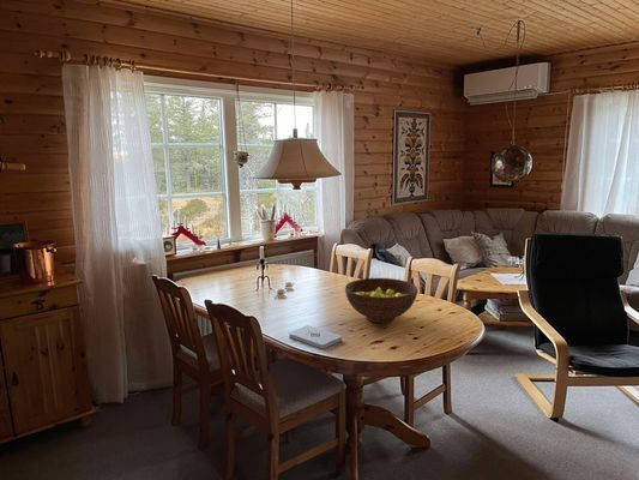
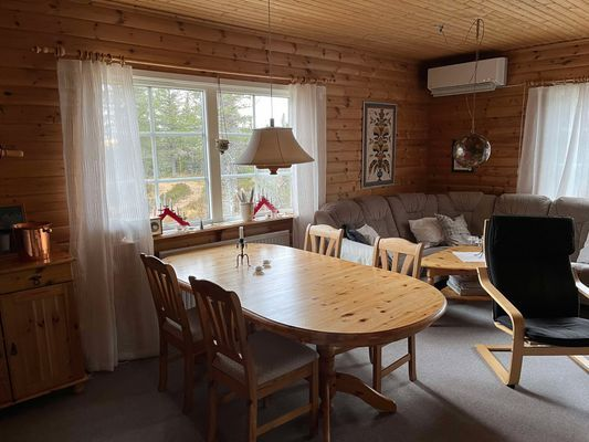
- notepad [288,324,343,349]
- fruit bowl [344,277,418,324]
